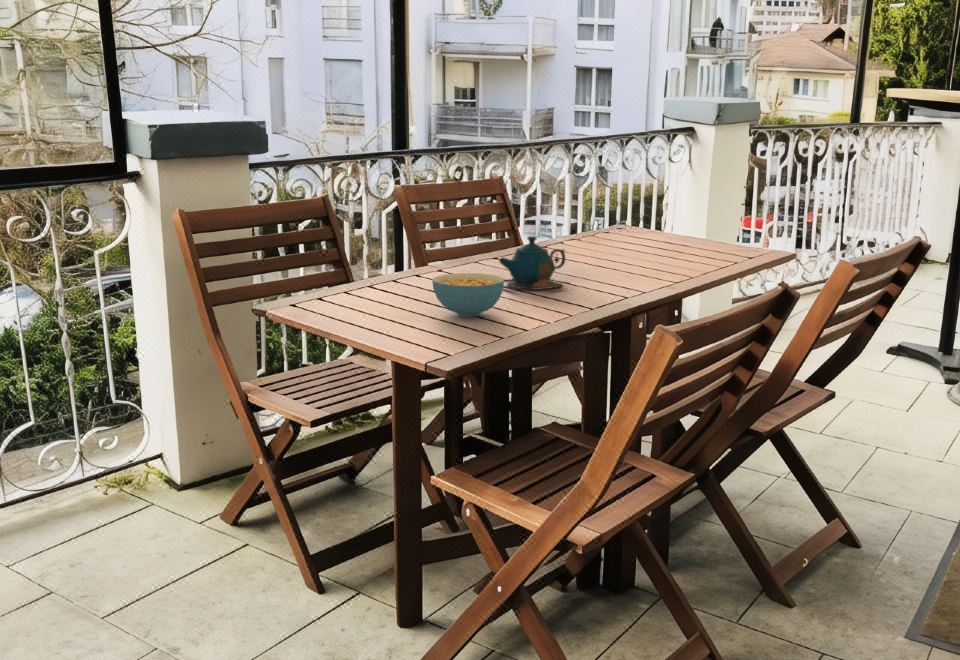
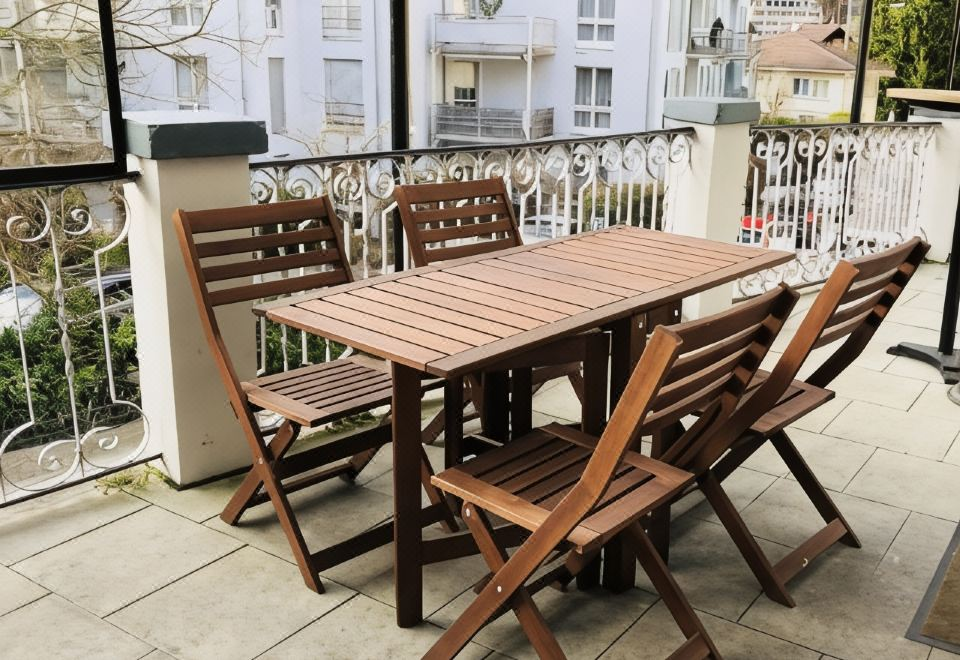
- cereal bowl [431,272,505,318]
- teapot [498,235,570,292]
